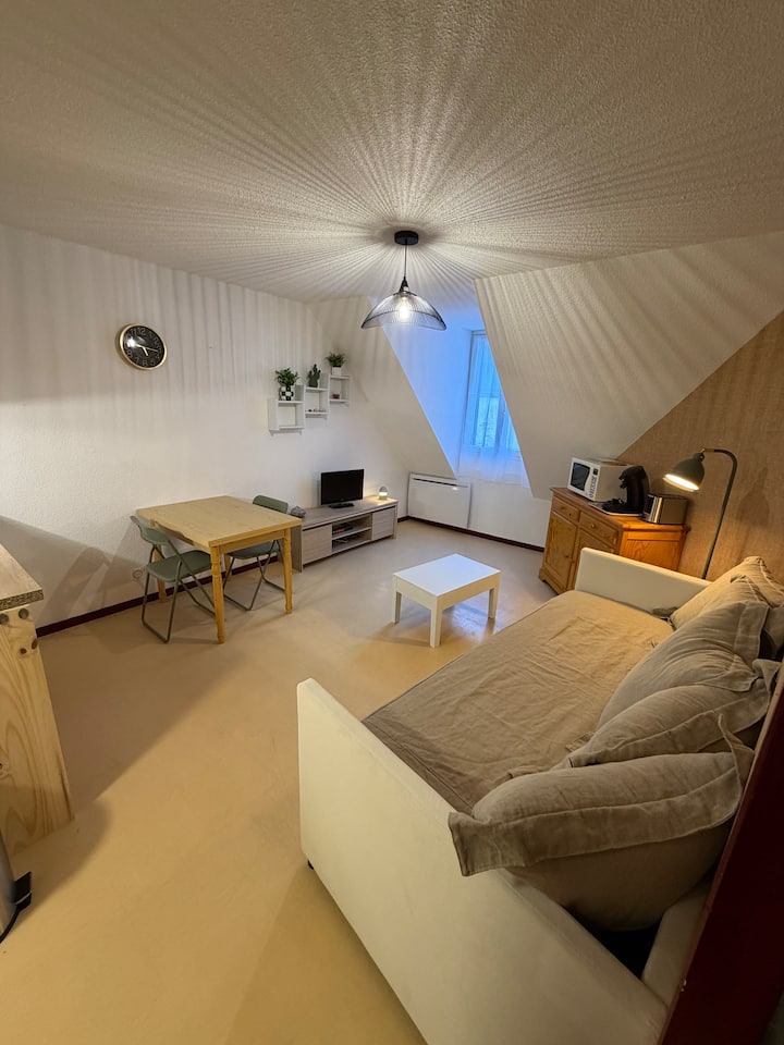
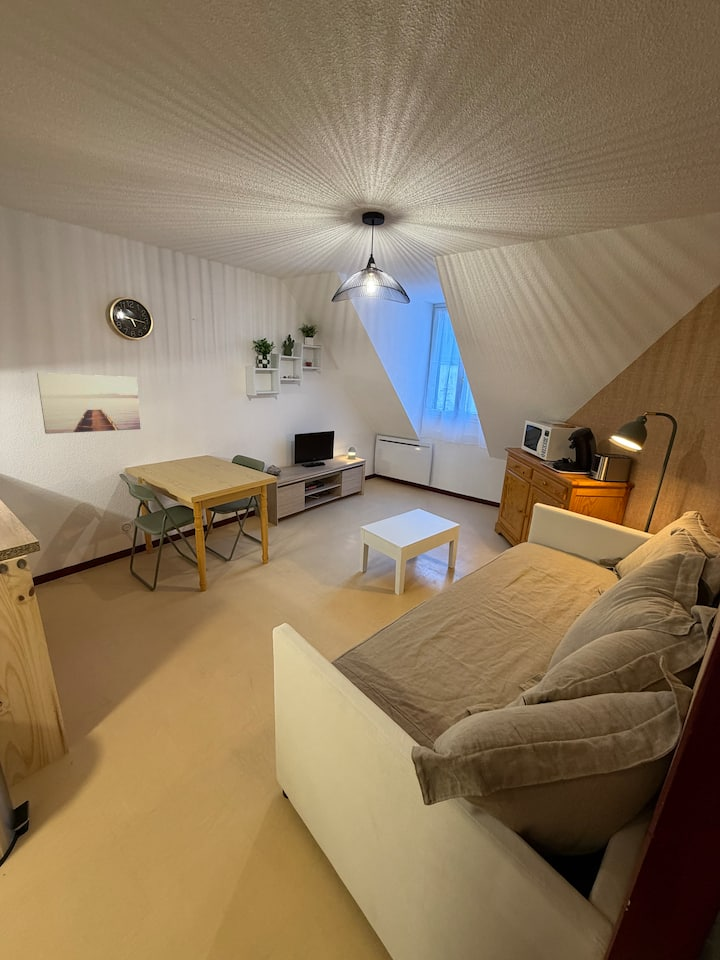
+ wall art [36,372,142,435]
